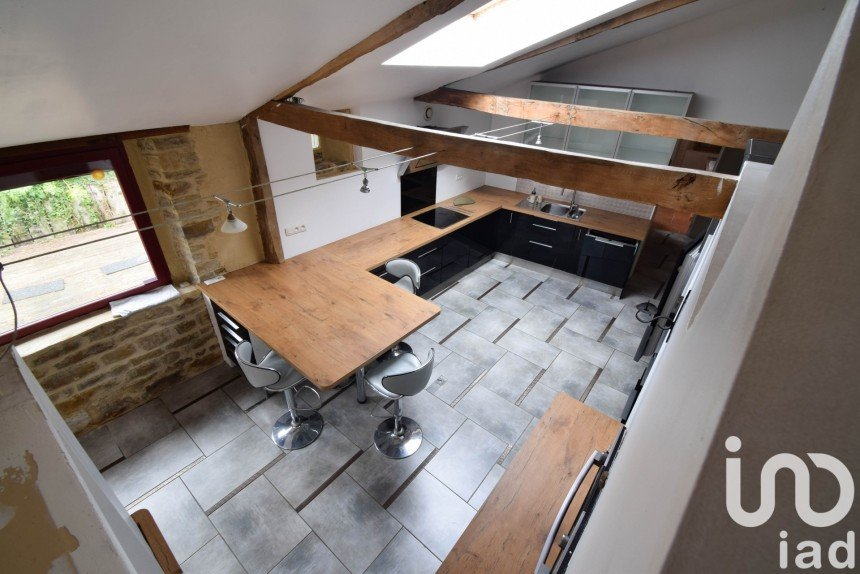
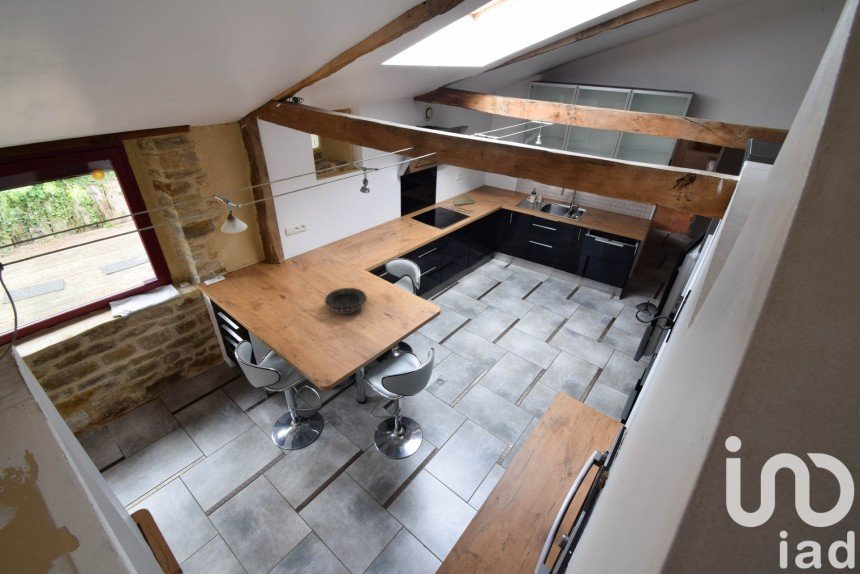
+ decorative bowl [324,287,368,314]
